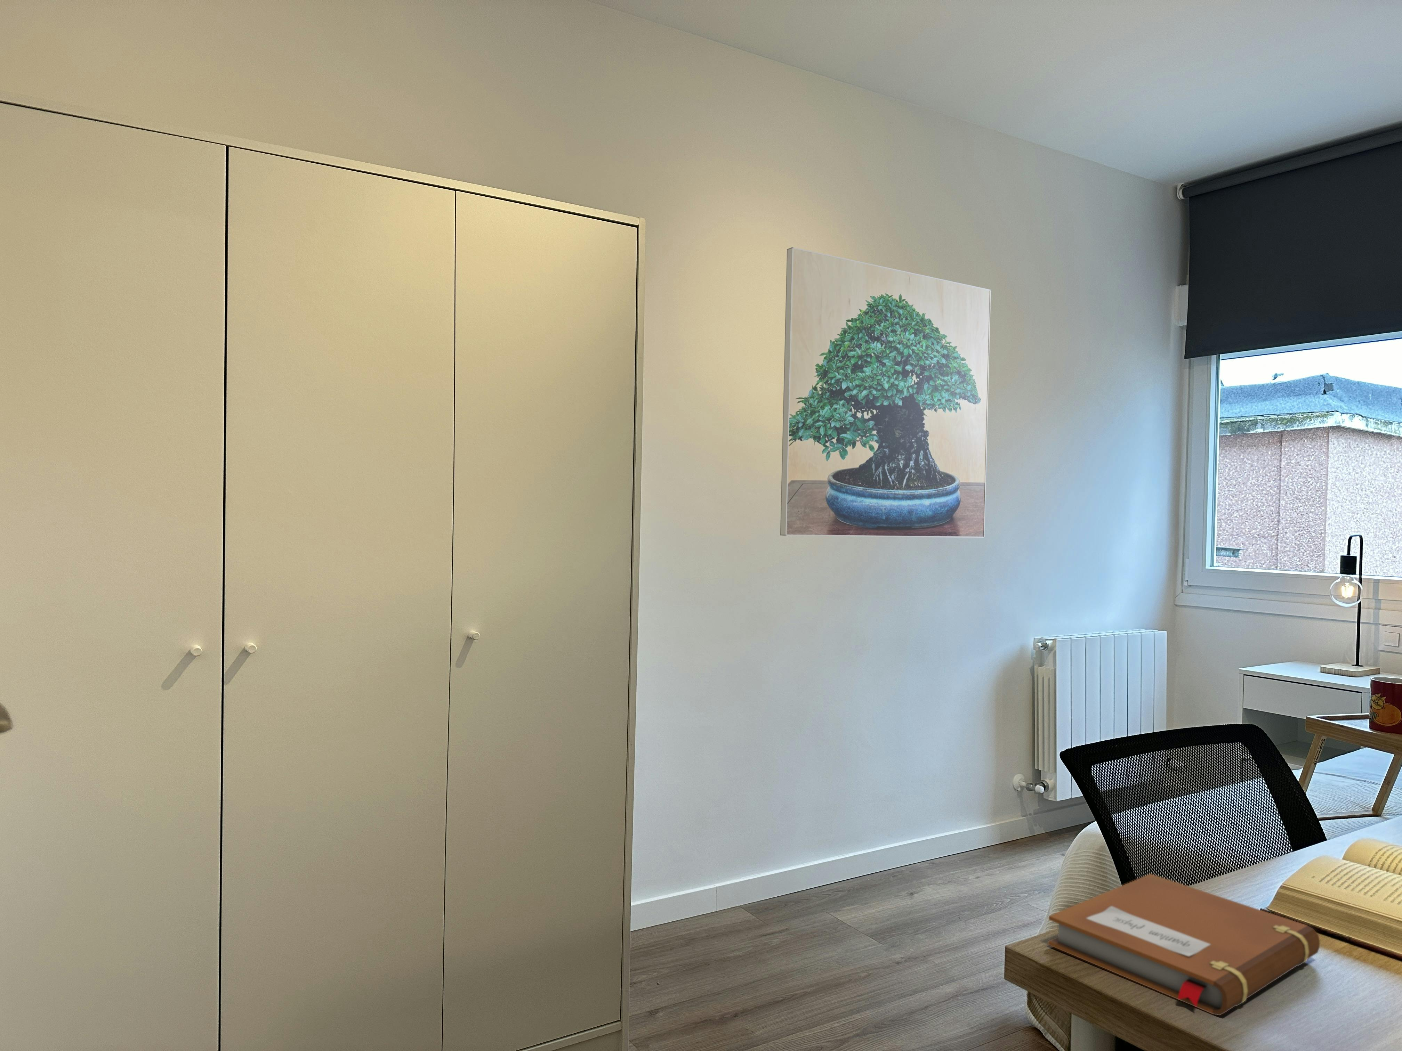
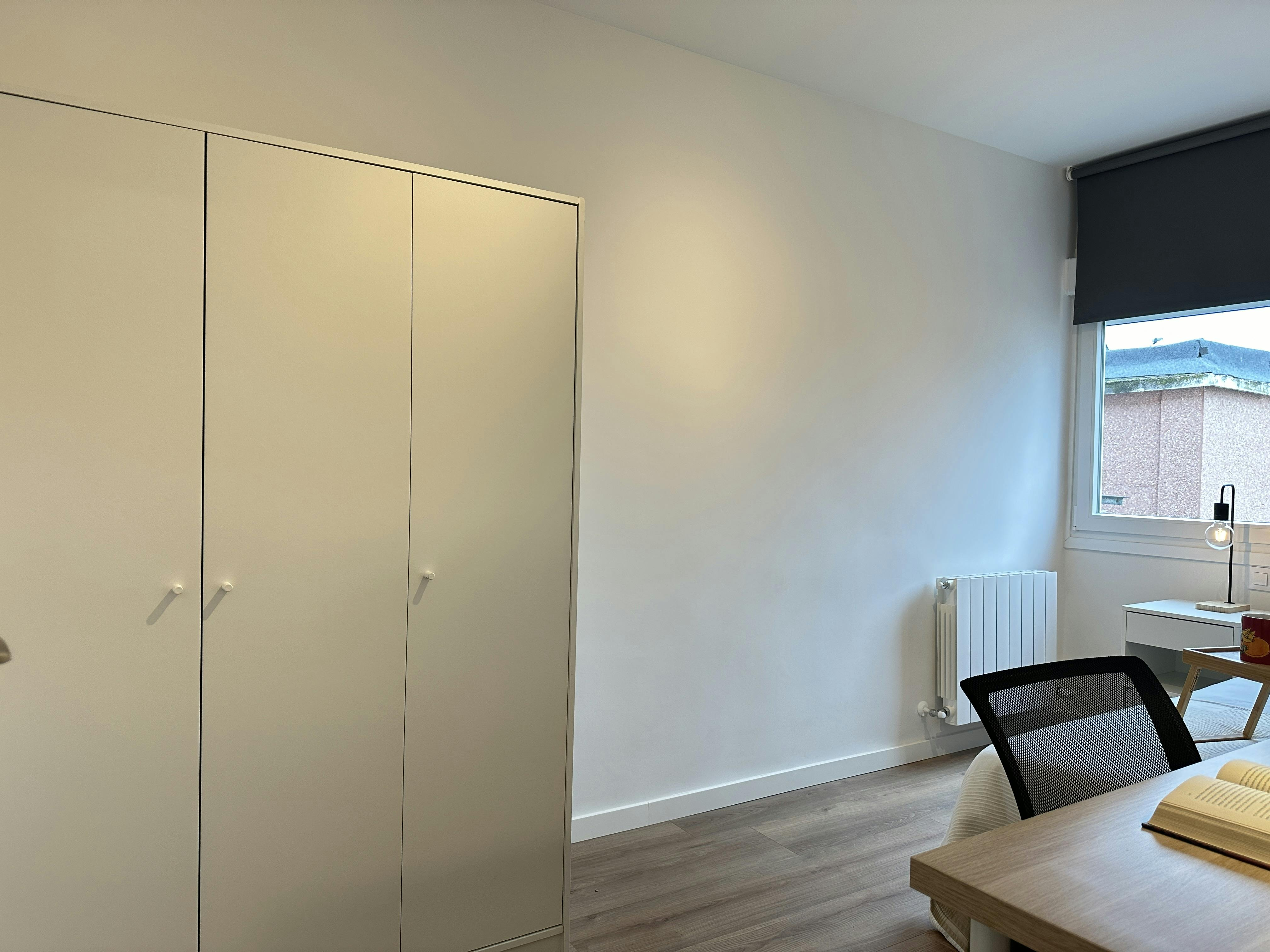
- notebook [1048,873,1320,1016]
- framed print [780,247,991,538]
